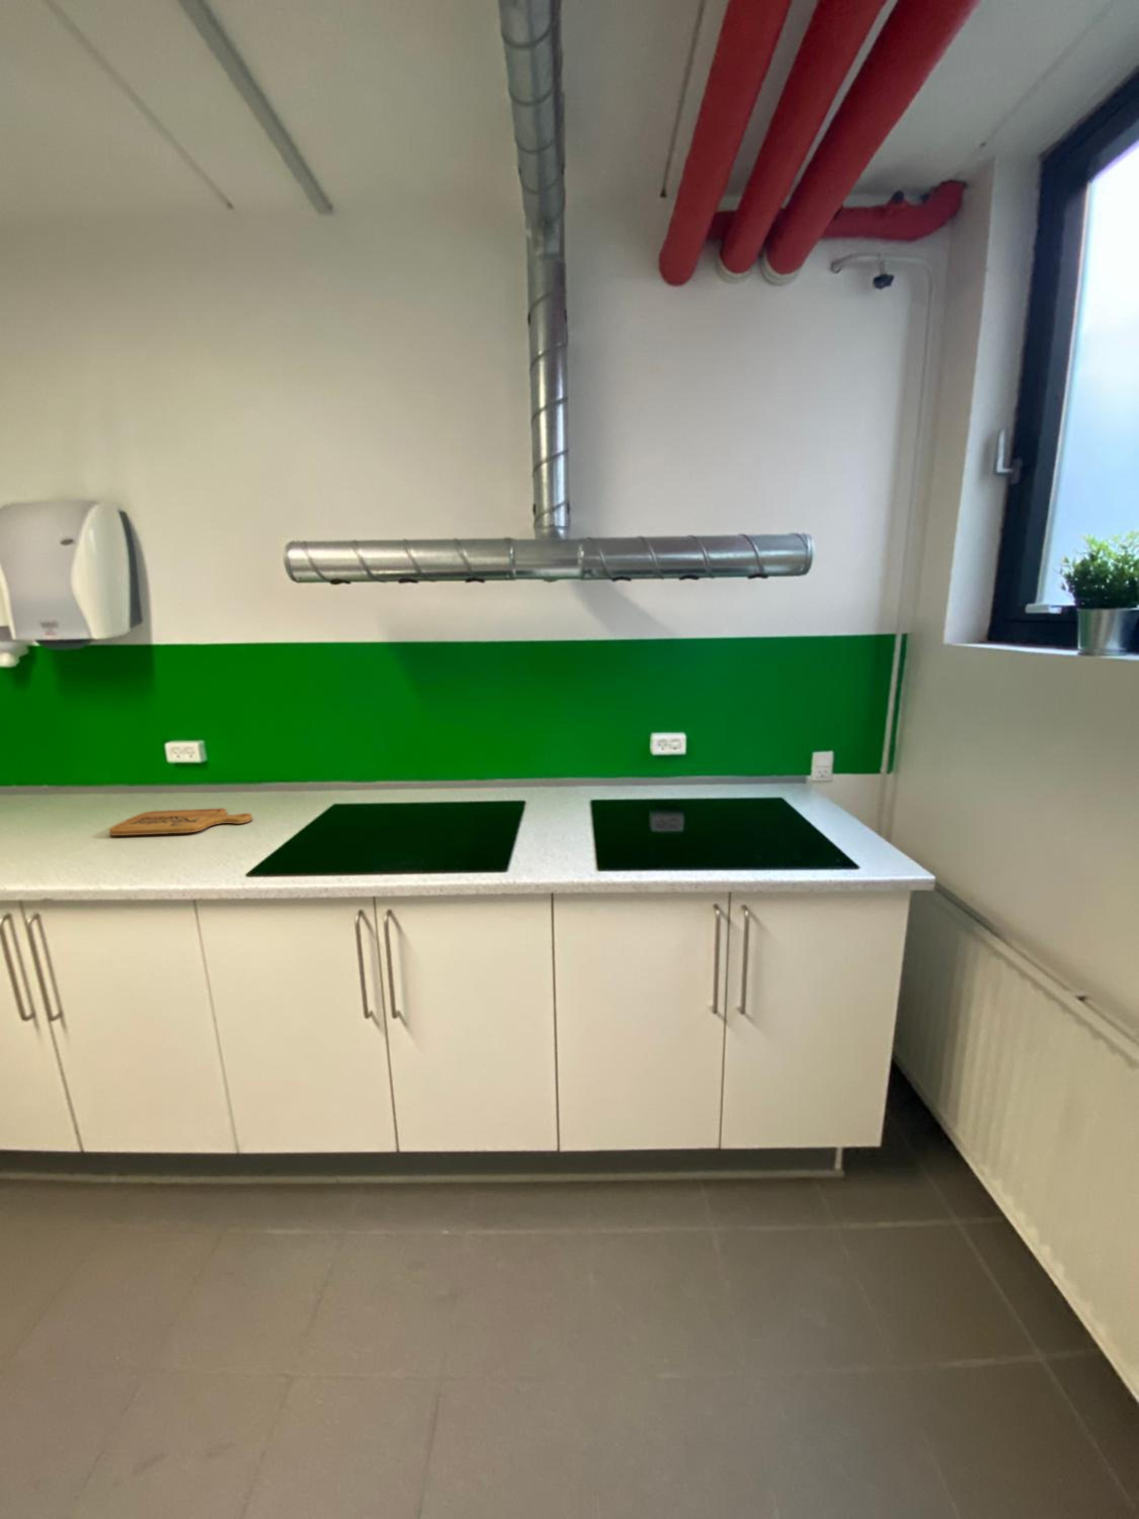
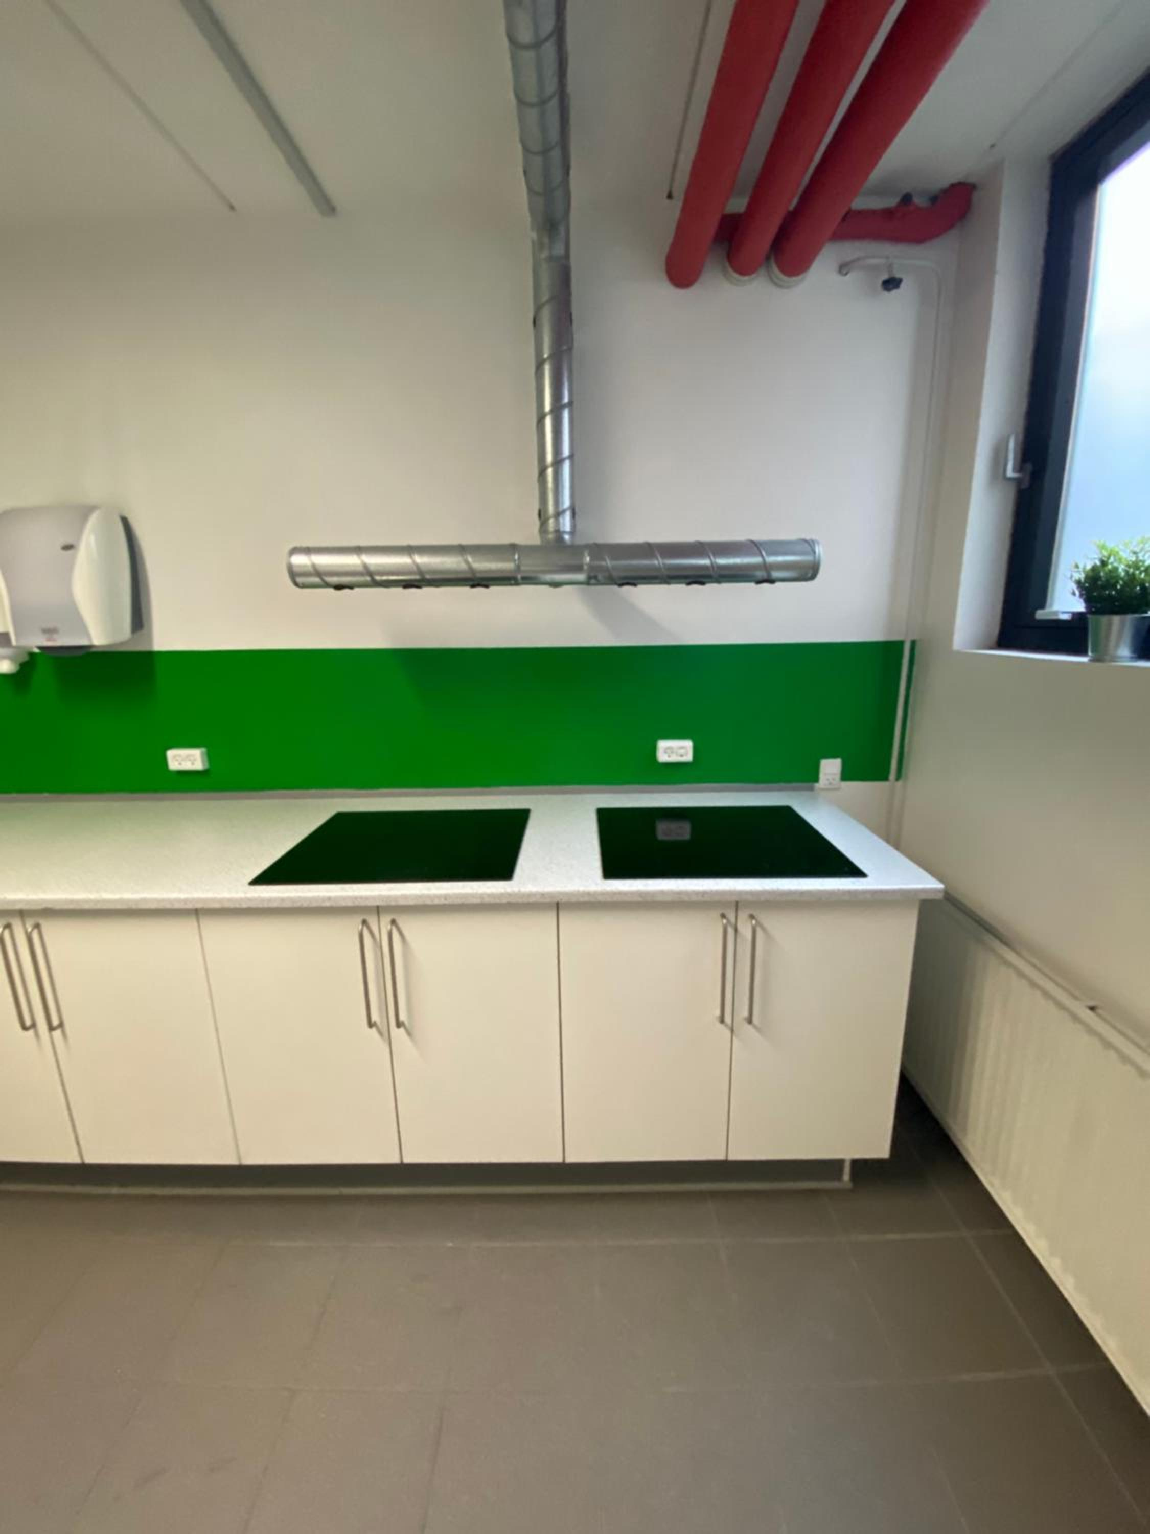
- cutting board [109,807,252,836]
